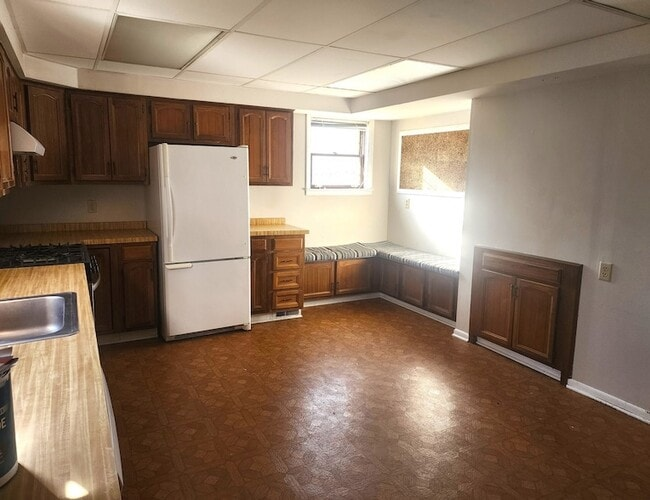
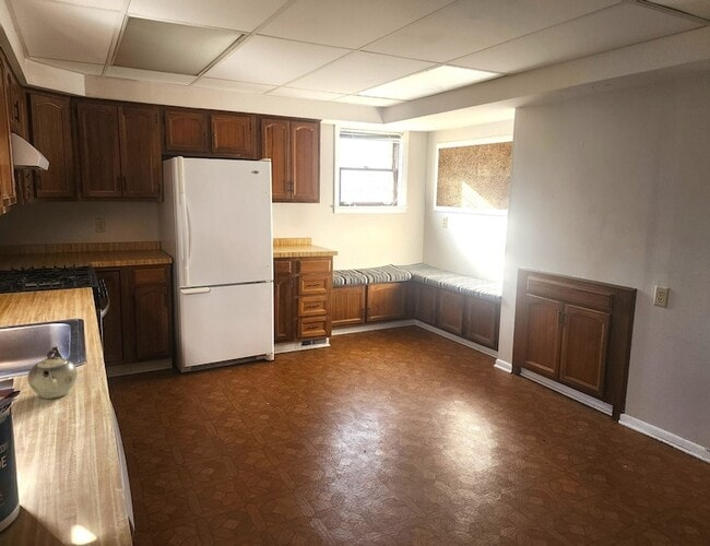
+ teapot [27,346,79,400]
